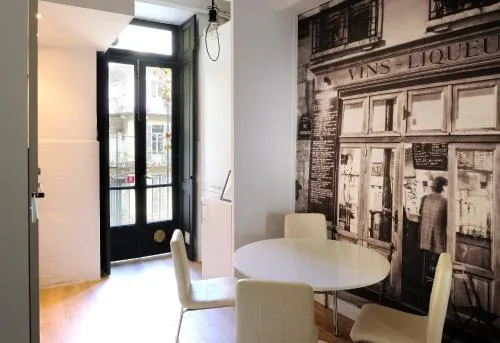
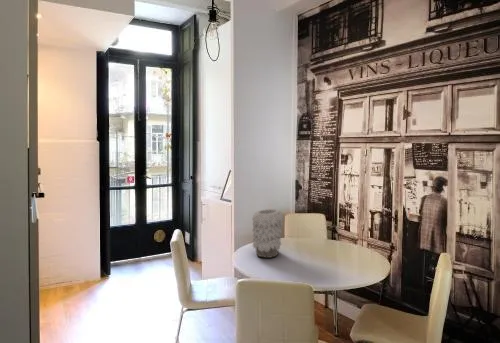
+ vase [251,208,285,259]
